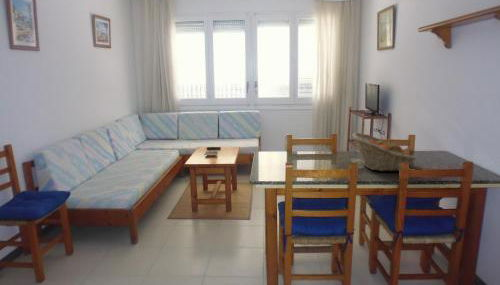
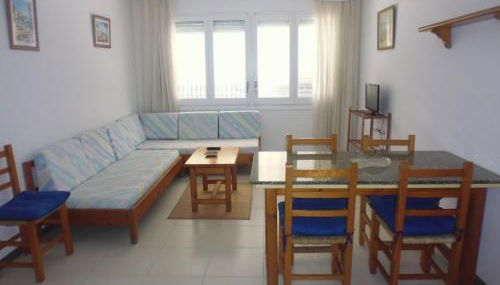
- fruit basket [351,132,417,173]
